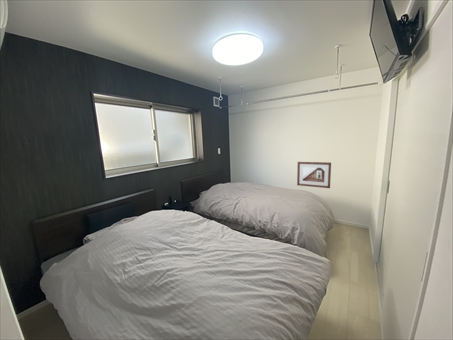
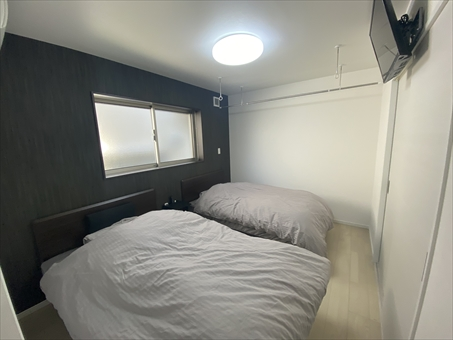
- picture frame [296,161,332,189]
